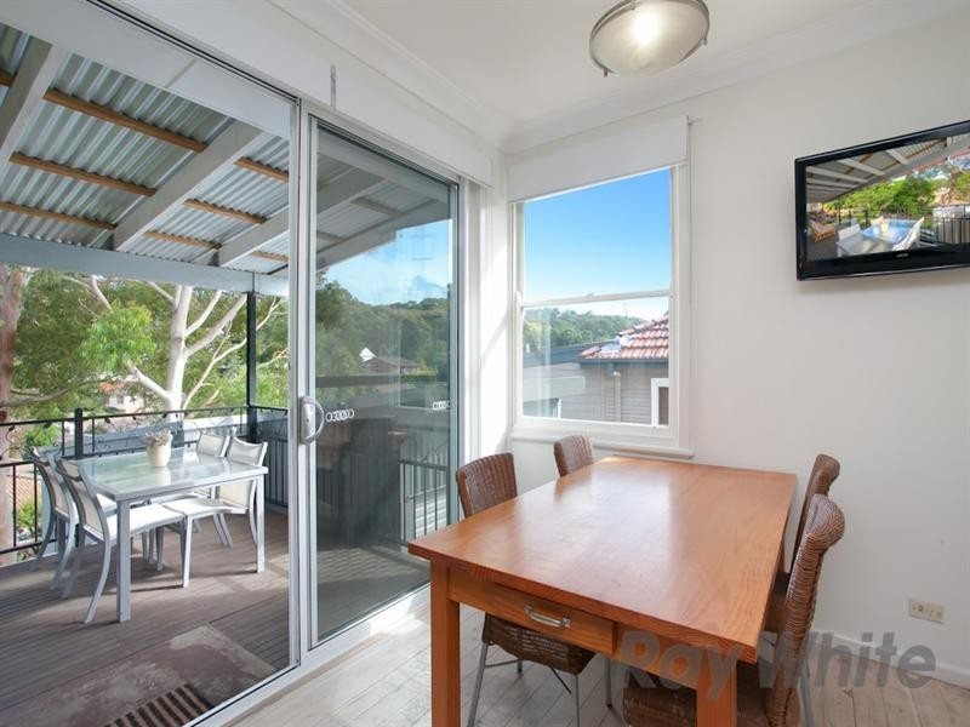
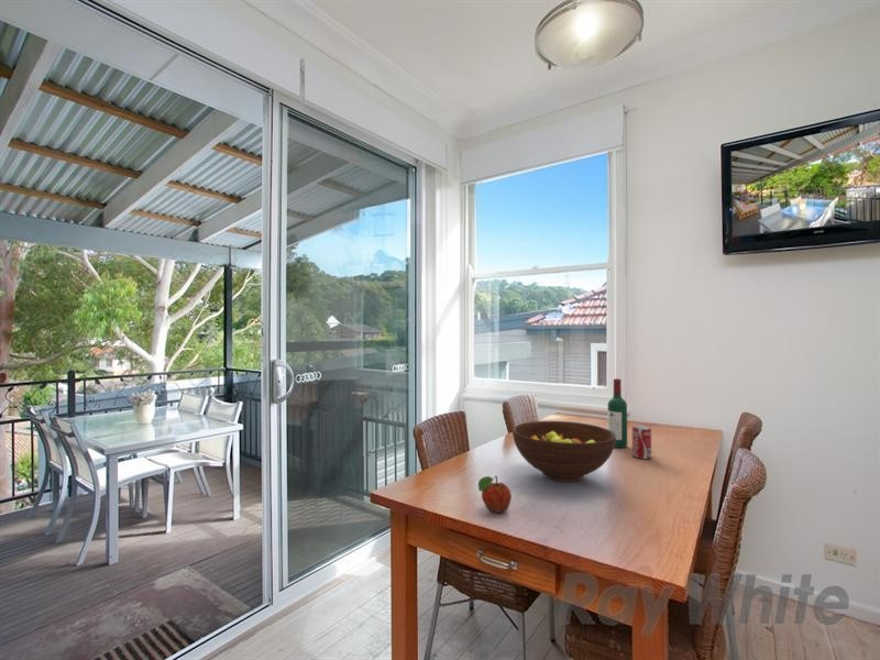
+ fruit bowl [512,420,616,483]
+ wine bottle [607,377,628,449]
+ fruit [477,474,513,514]
+ beverage can [631,425,652,460]
